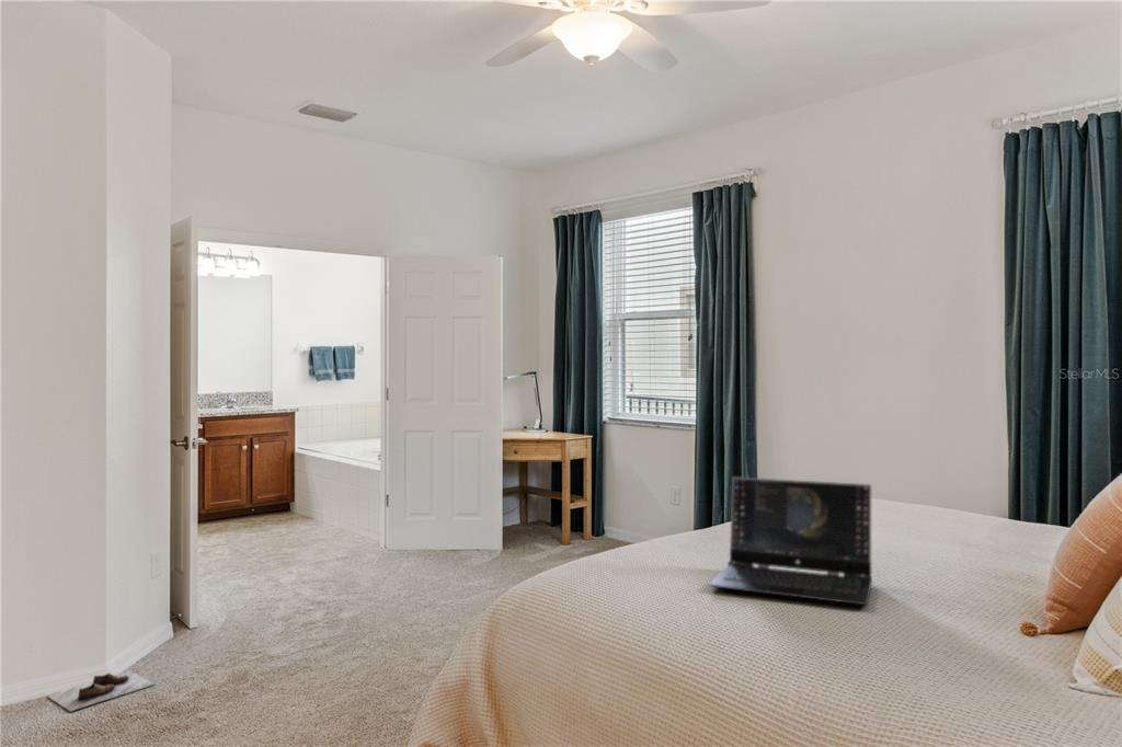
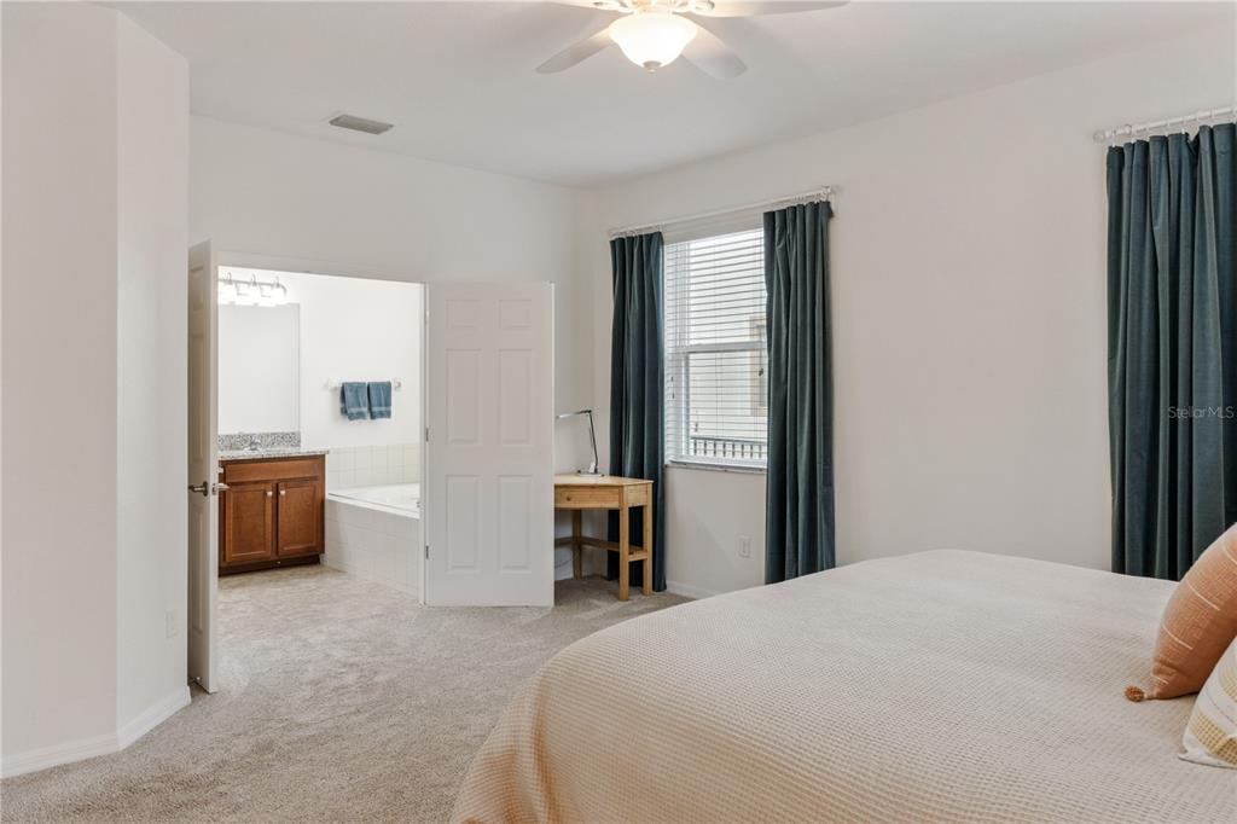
- laptop [708,476,873,606]
- shoe [46,669,157,713]
